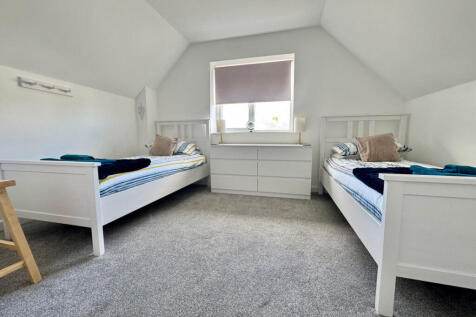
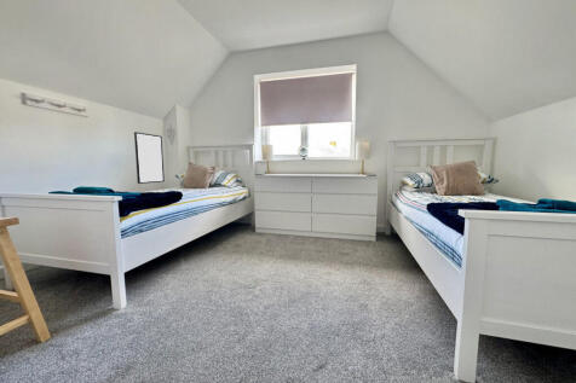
+ writing board [133,130,166,185]
